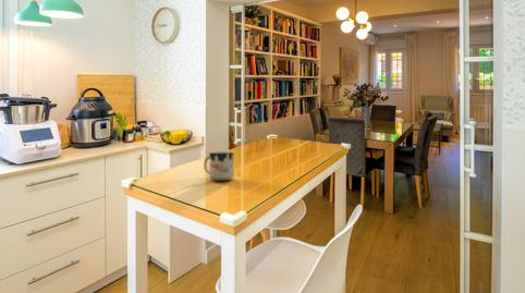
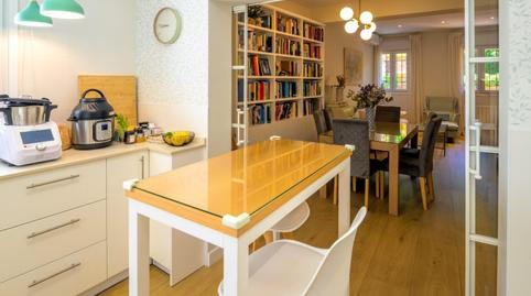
- mug [203,150,235,182]
